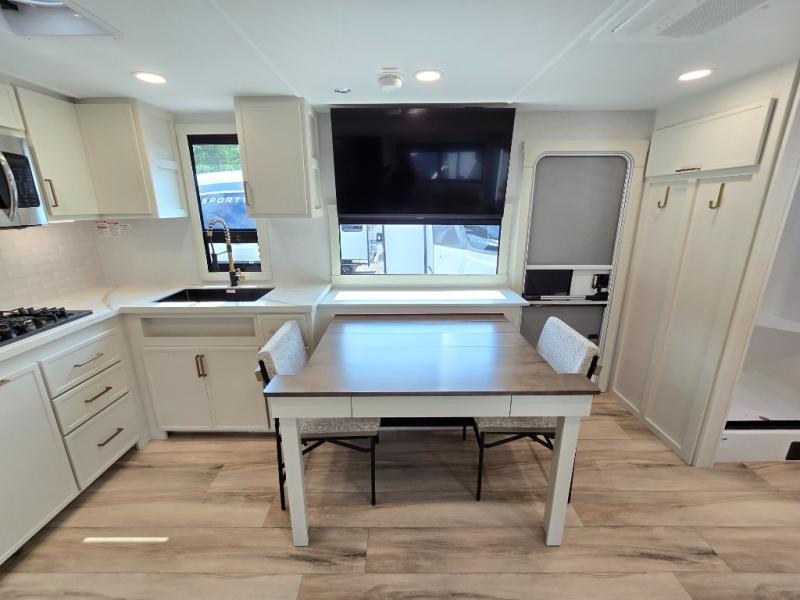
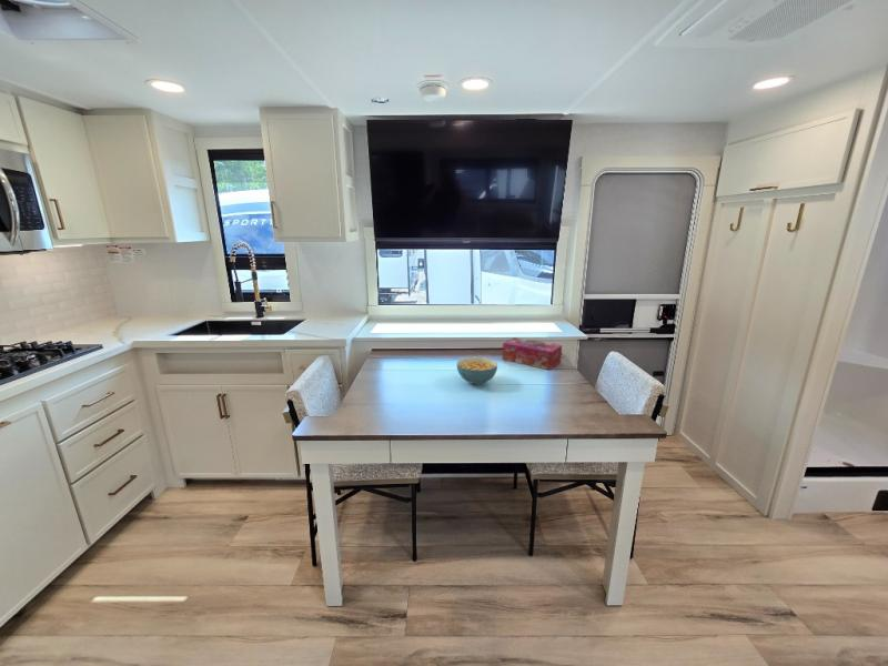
+ tissue box [501,336,563,371]
+ cereal bowl [455,356,498,386]
